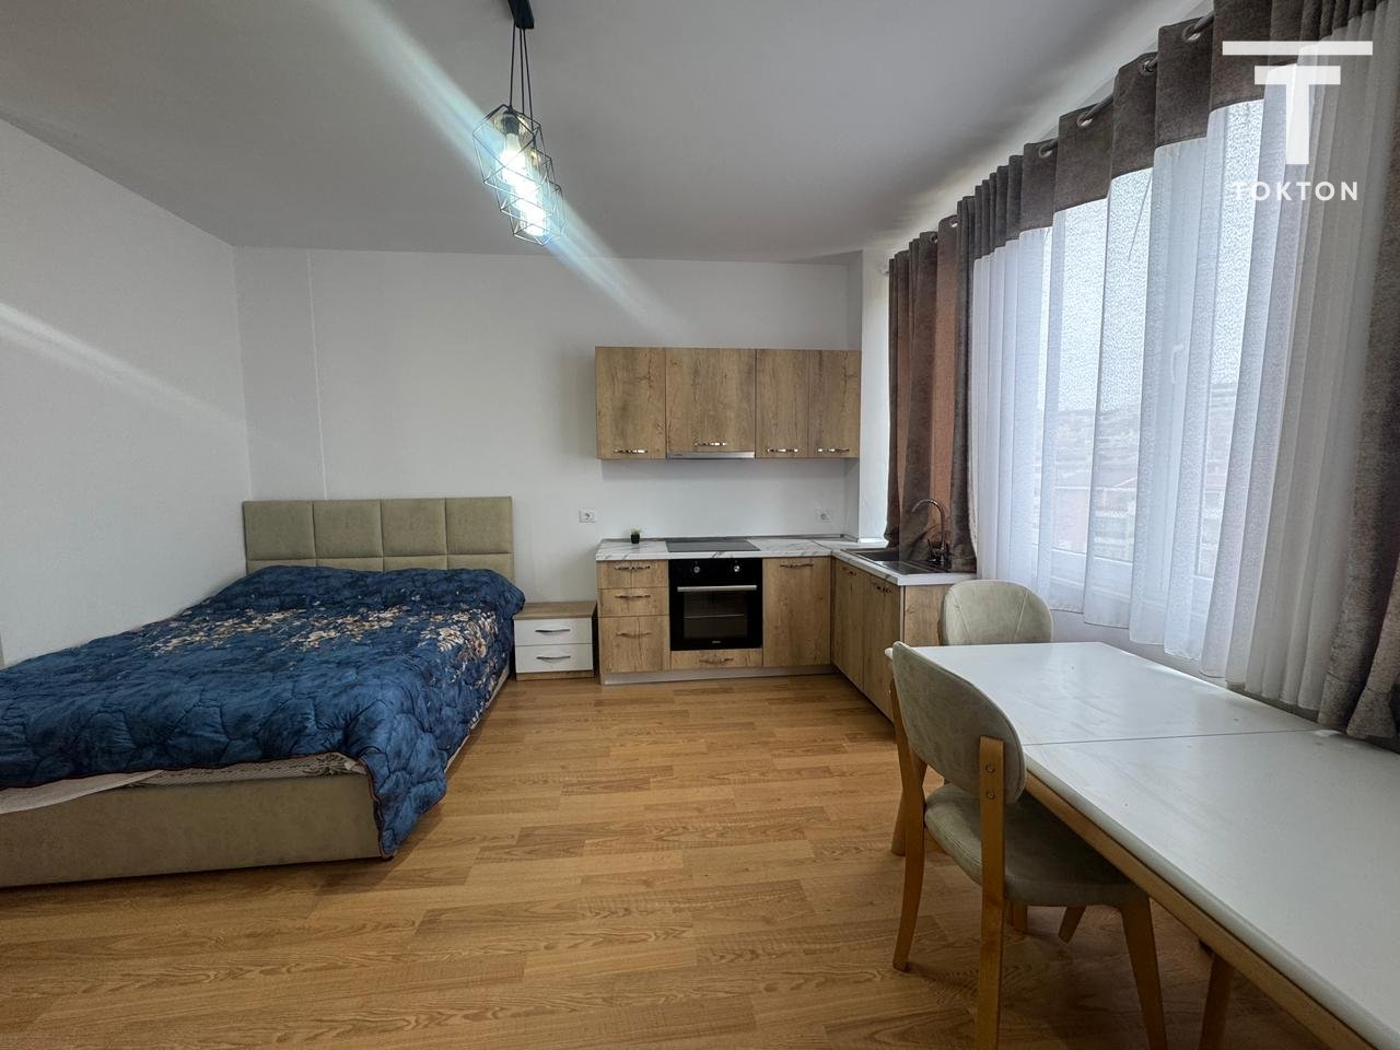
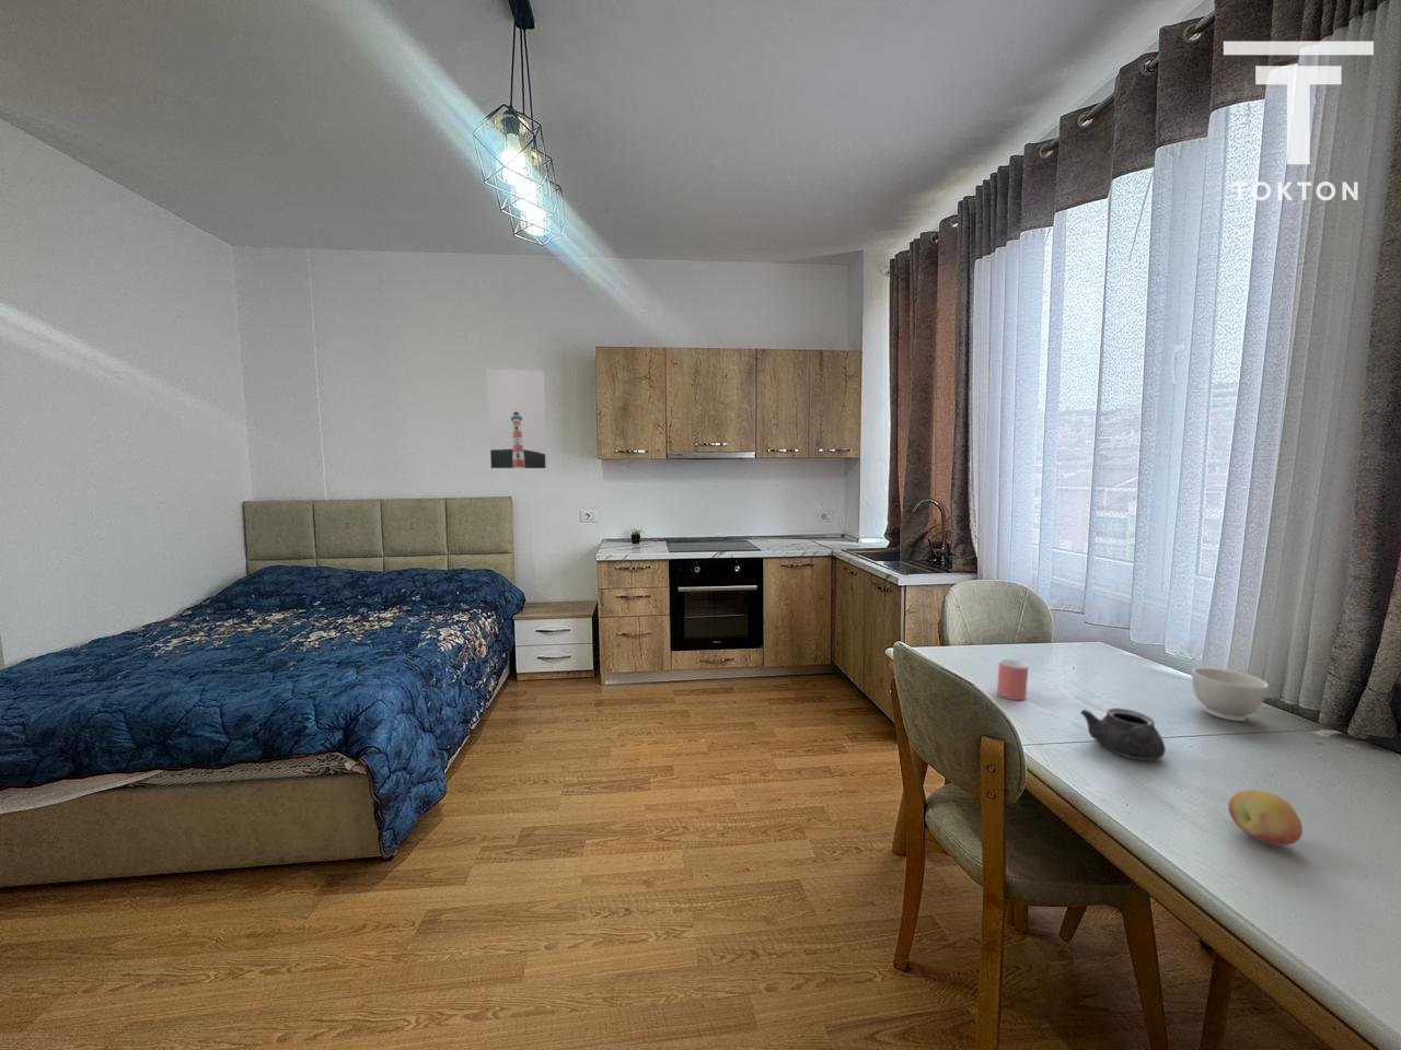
+ teapot [1079,707,1166,761]
+ cup [996,657,1029,701]
+ bowl [1191,666,1270,721]
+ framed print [486,367,548,470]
+ fruit [1227,789,1304,847]
